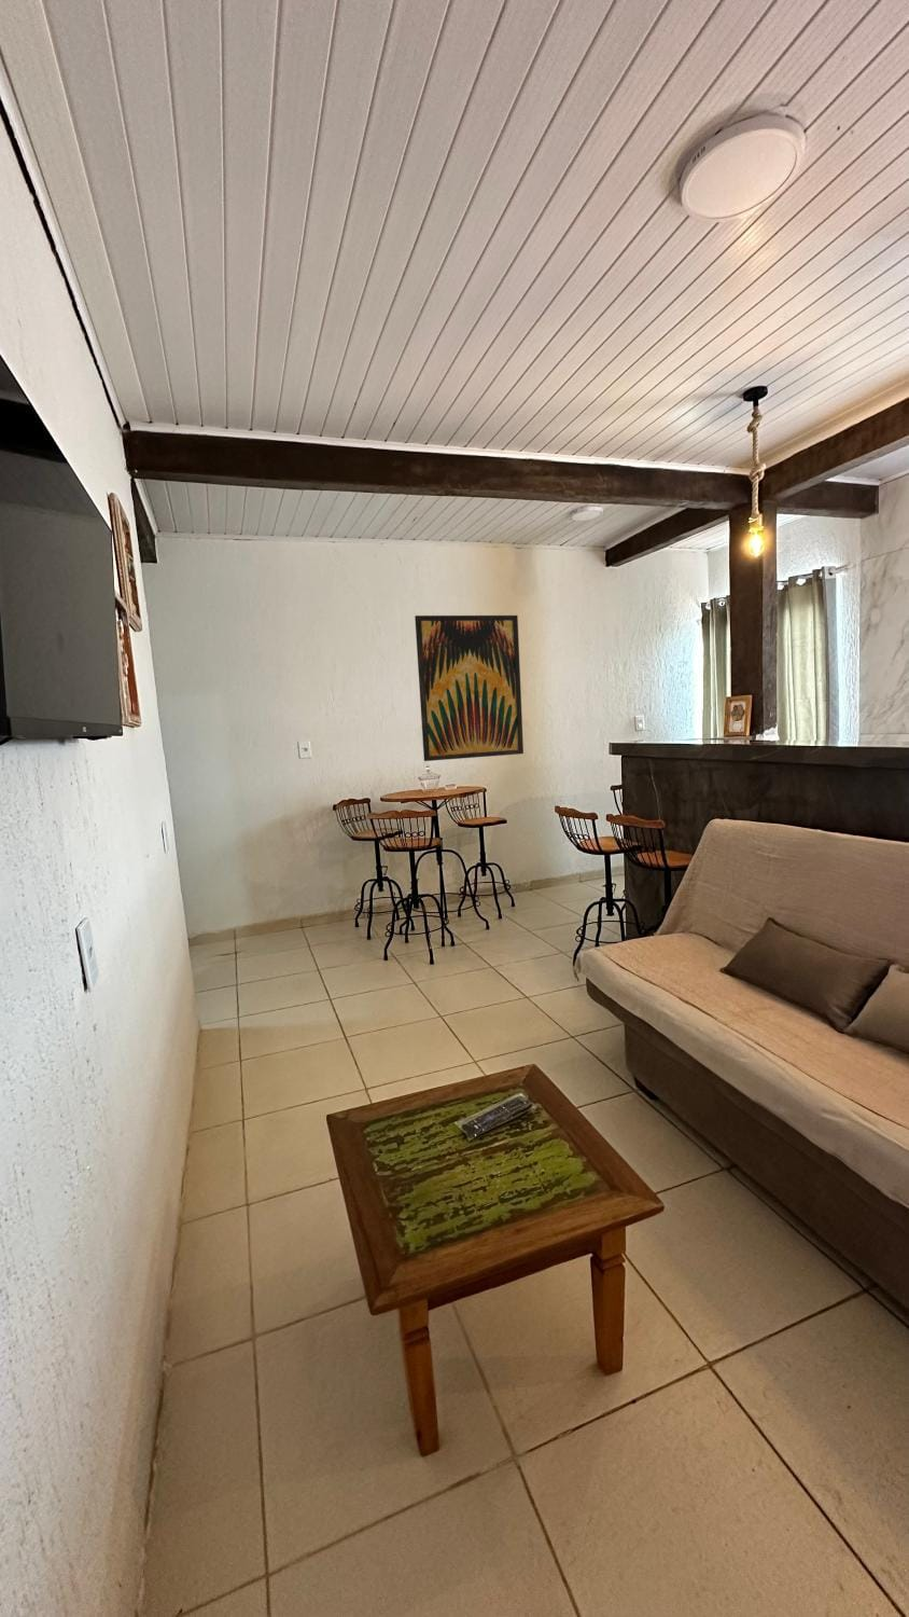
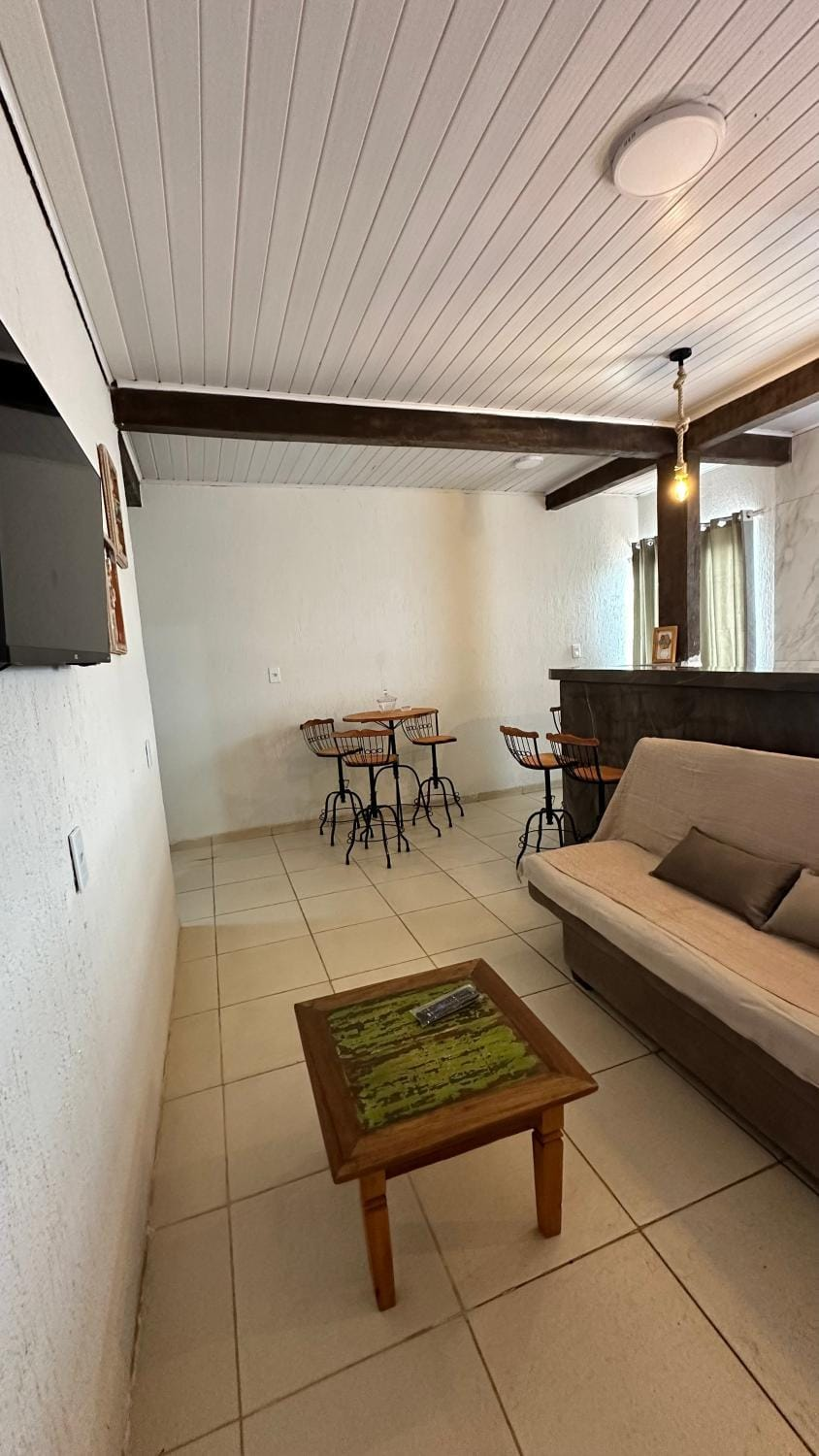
- wall art [414,614,525,762]
